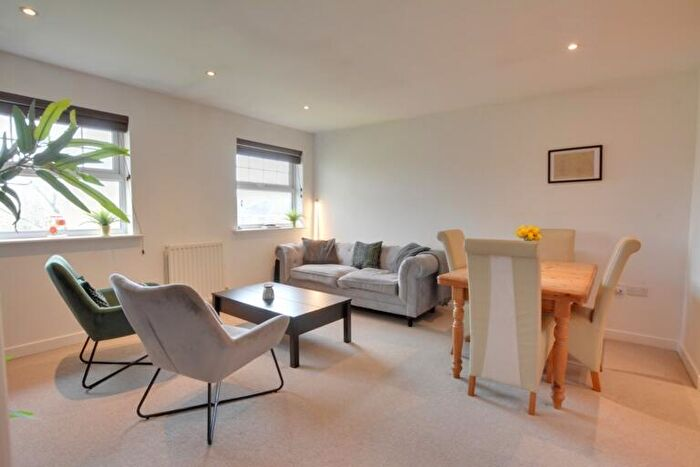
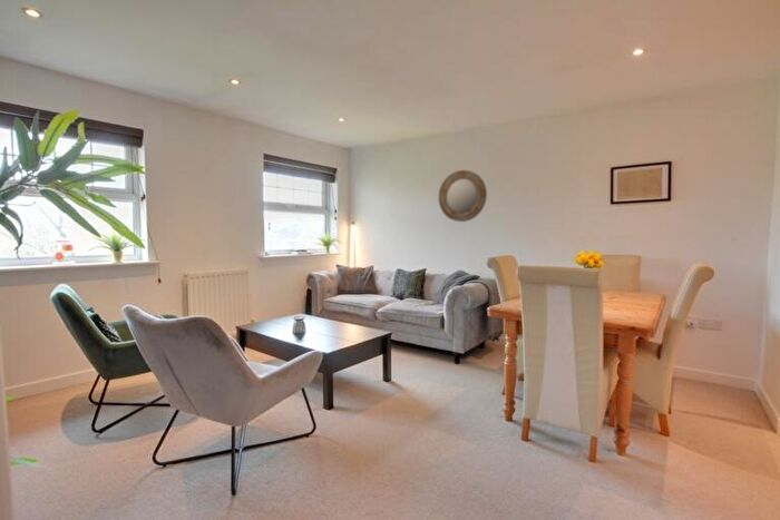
+ home mirror [437,169,488,223]
